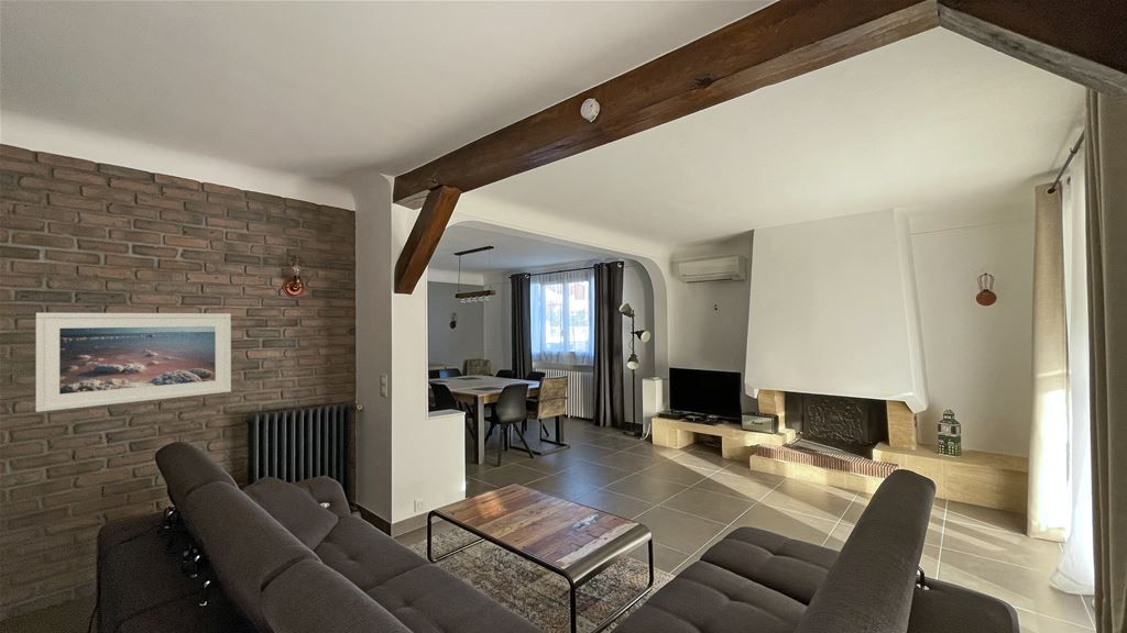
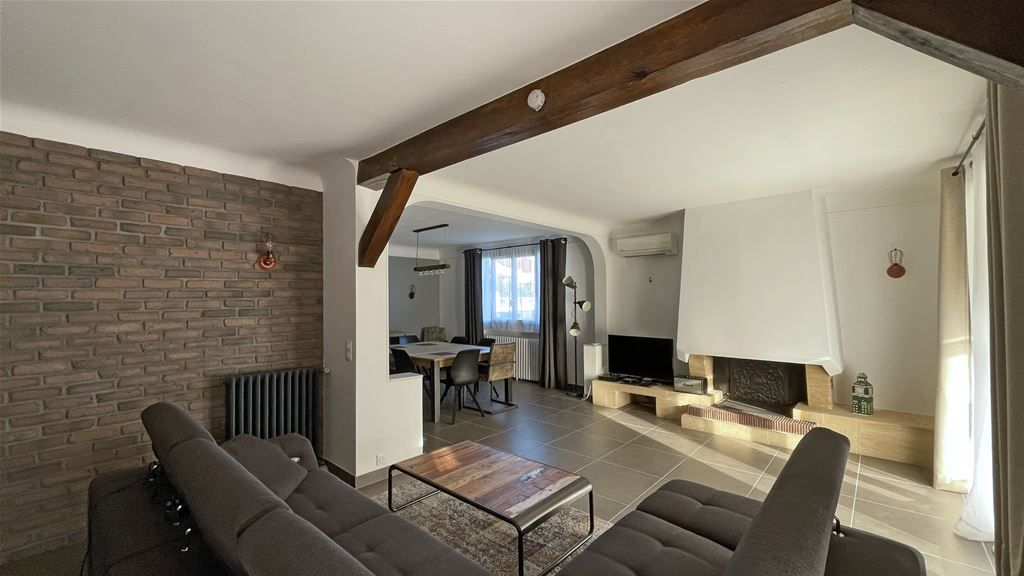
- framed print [35,312,232,413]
